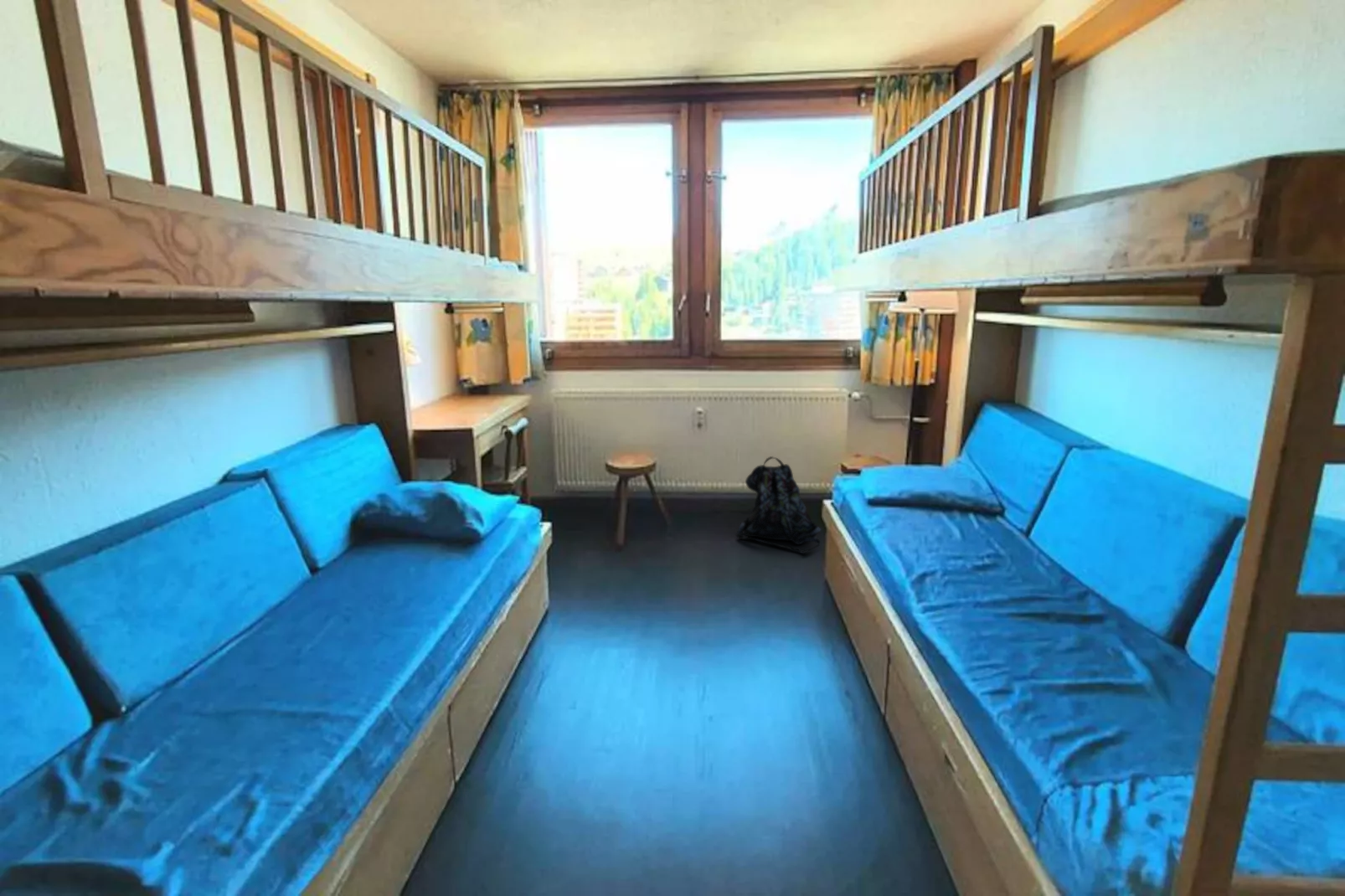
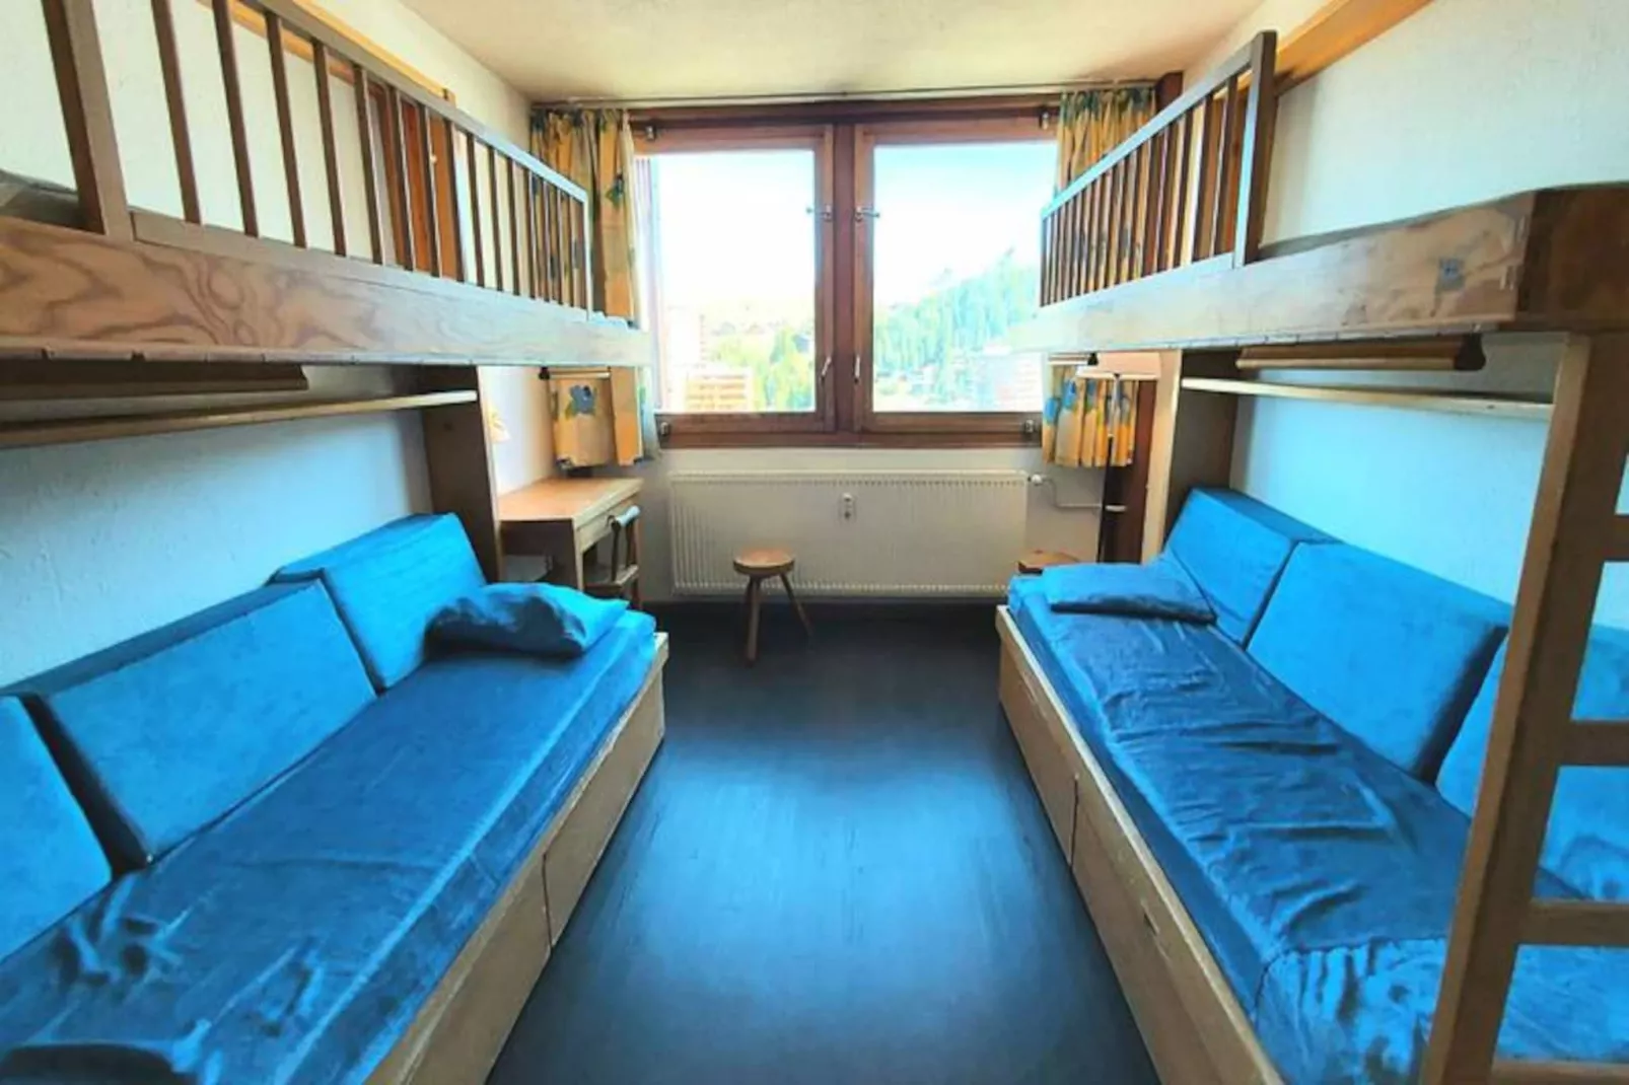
- backpack [734,456,822,554]
